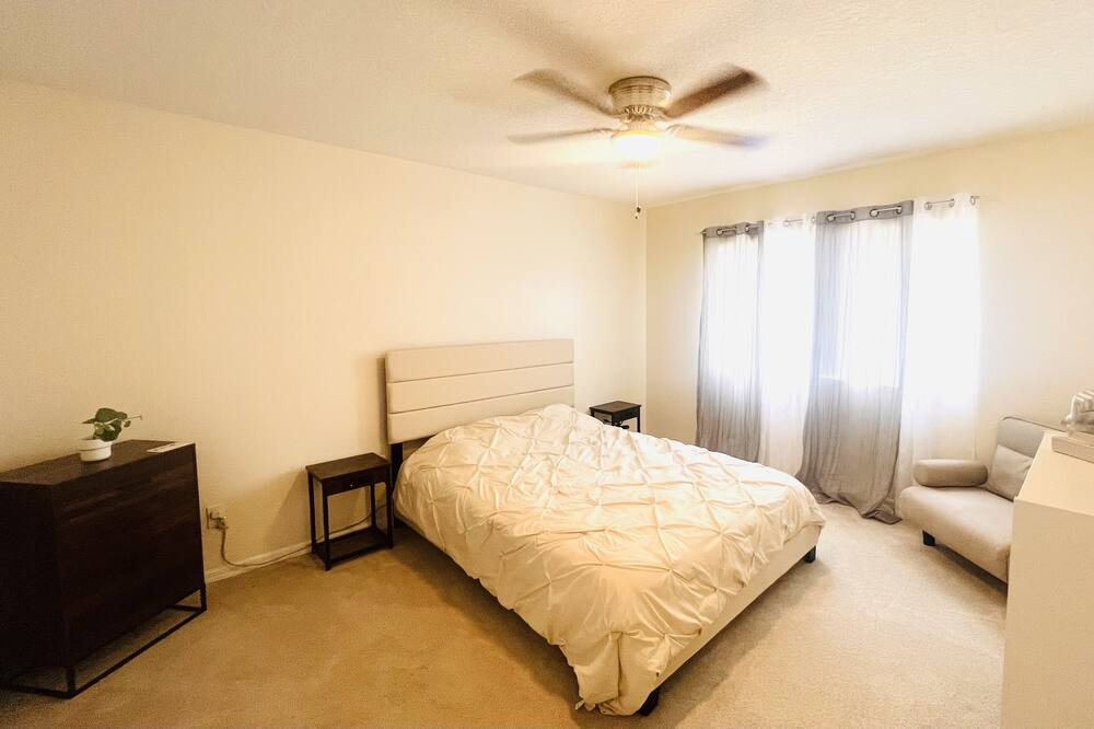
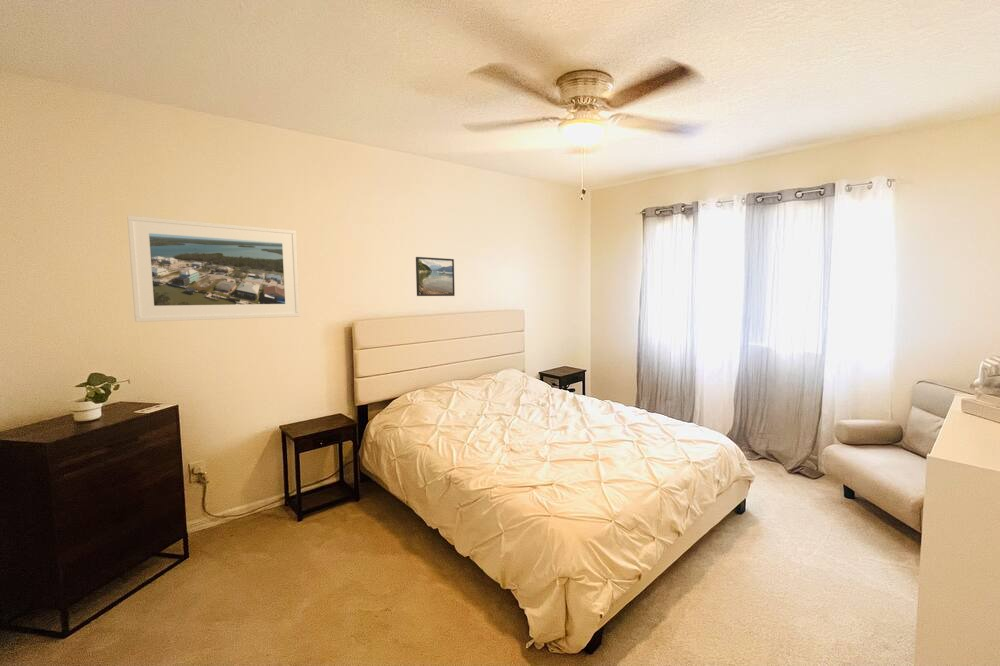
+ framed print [126,215,301,323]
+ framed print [415,256,456,297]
